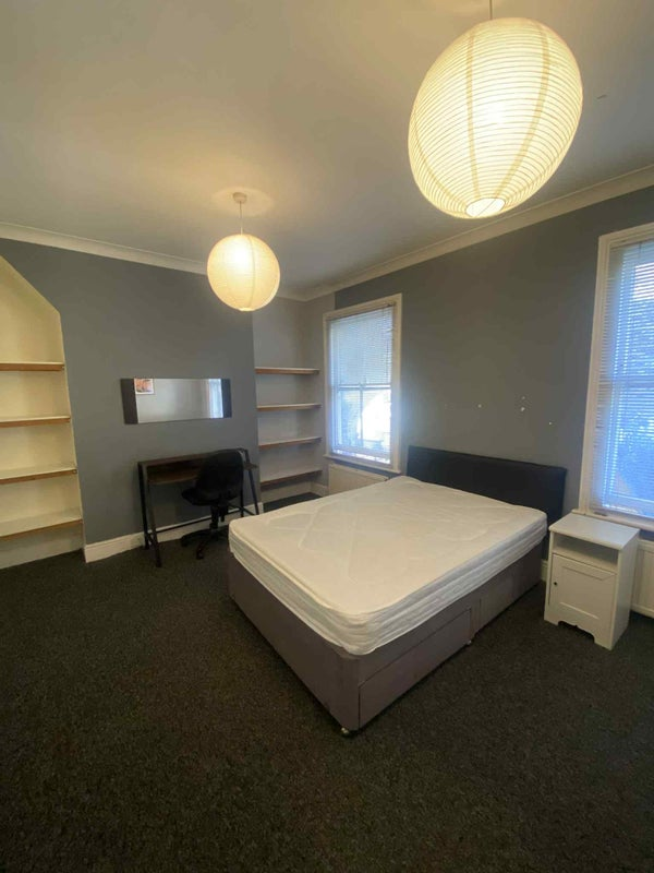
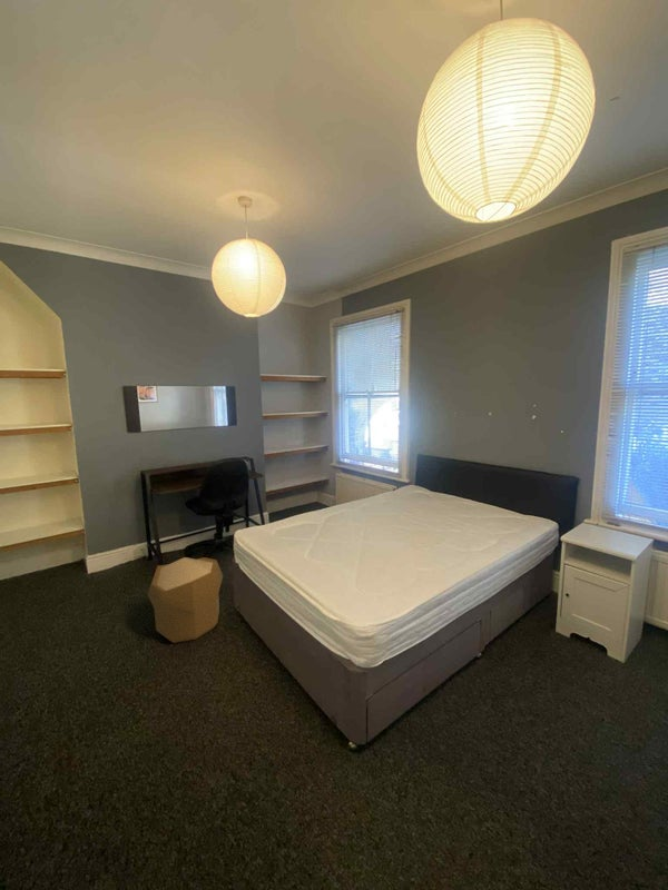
+ pouf [146,556,224,644]
